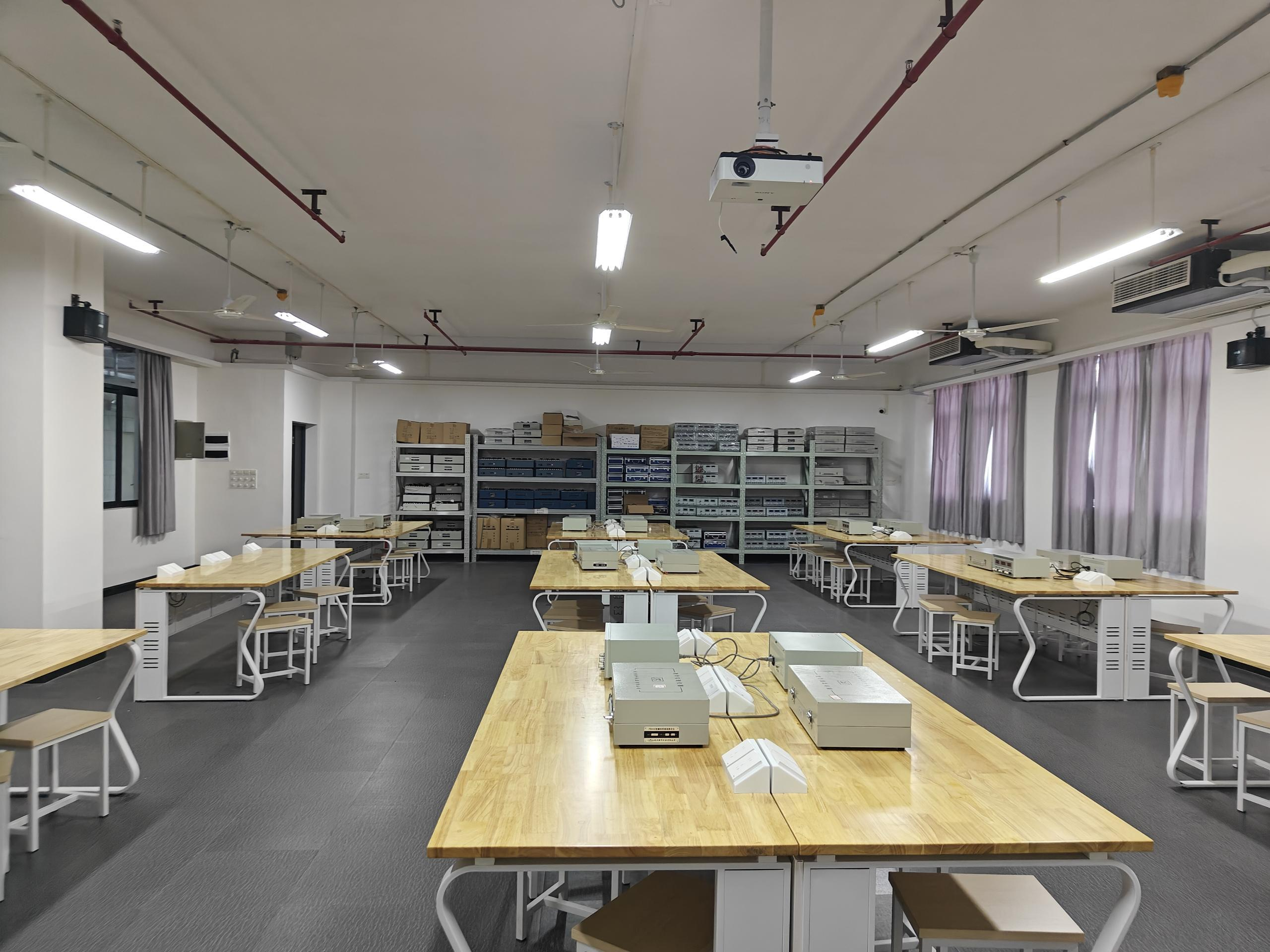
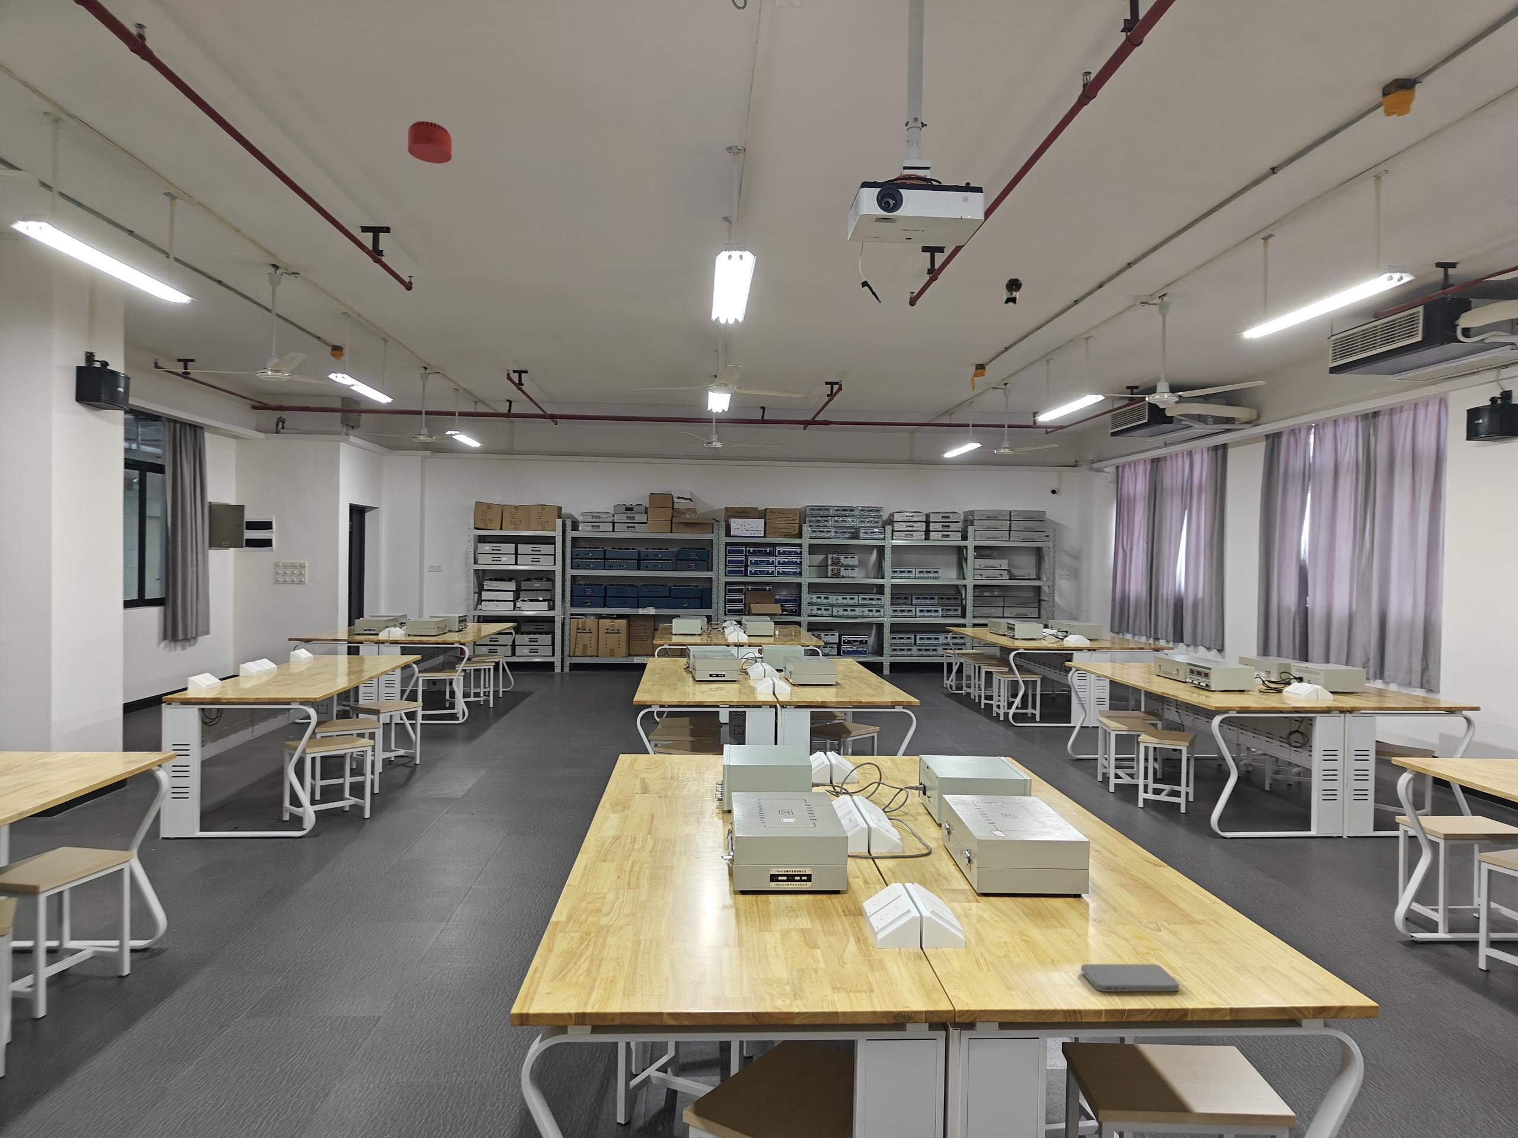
+ security camera [1003,277,1023,305]
+ smoke detector [408,121,453,164]
+ smartphone [1081,963,1180,992]
